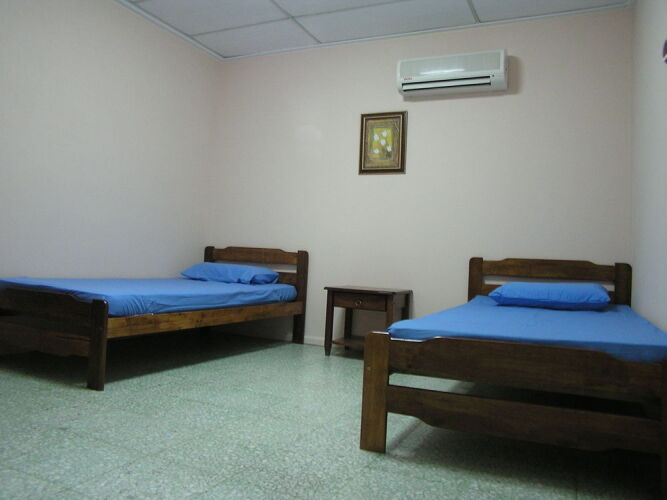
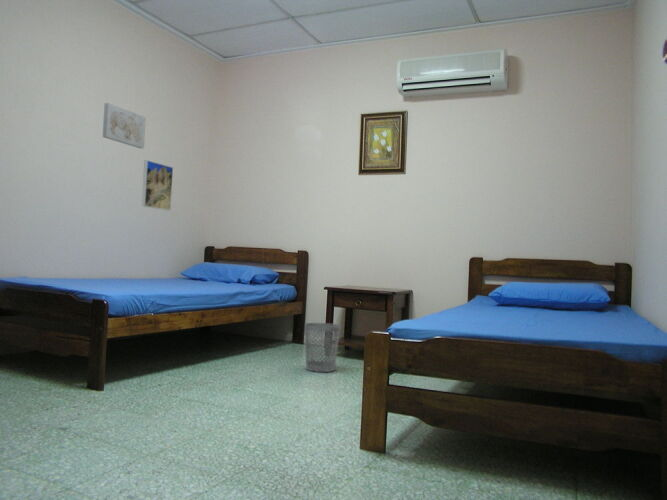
+ wastebasket [304,322,341,373]
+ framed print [141,159,174,212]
+ wall art [102,102,147,150]
